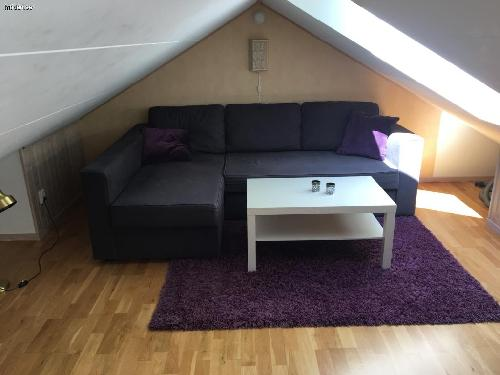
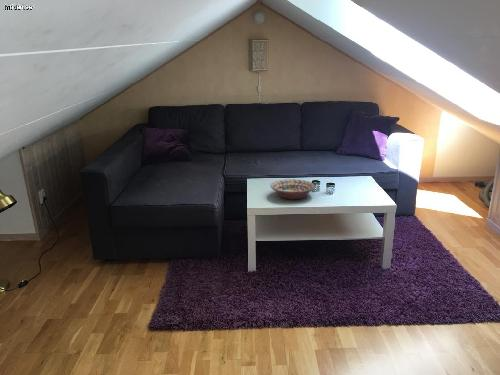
+ decorative bowl [269,178,316,200]
